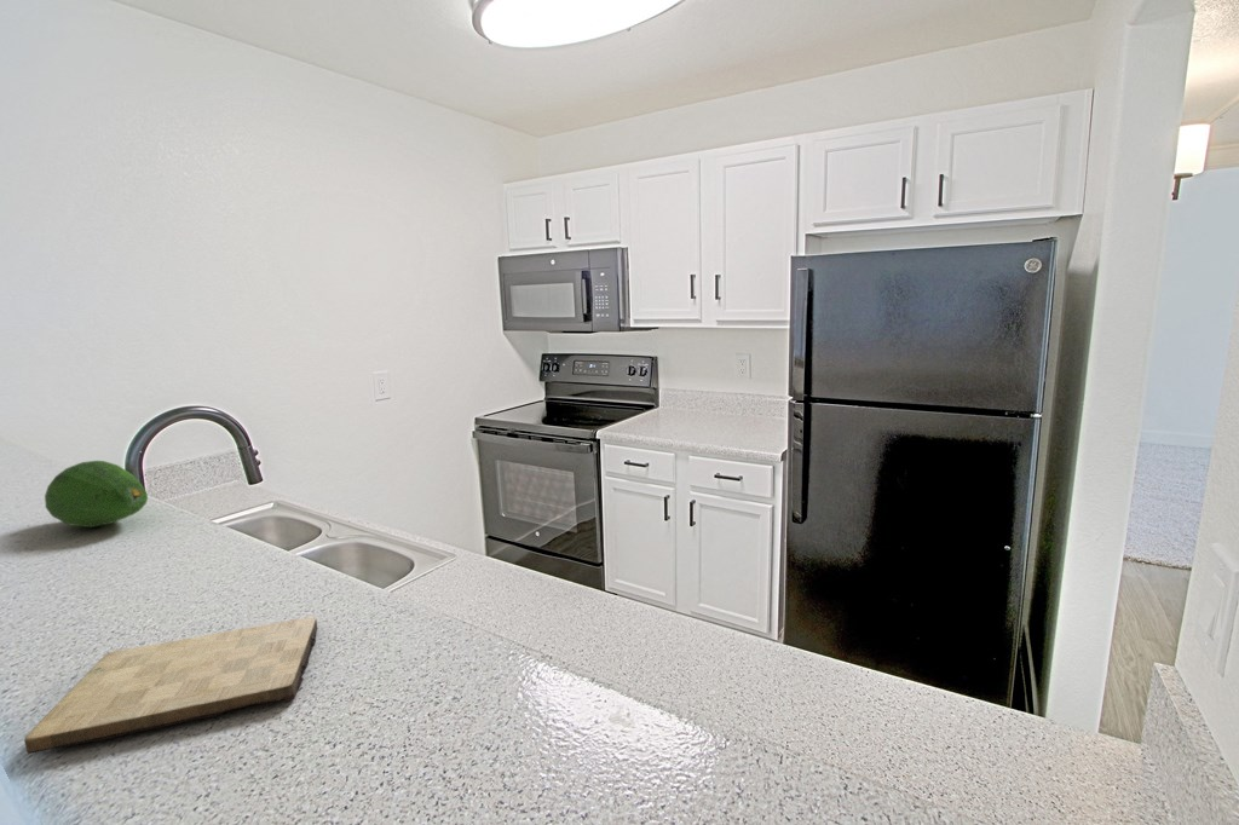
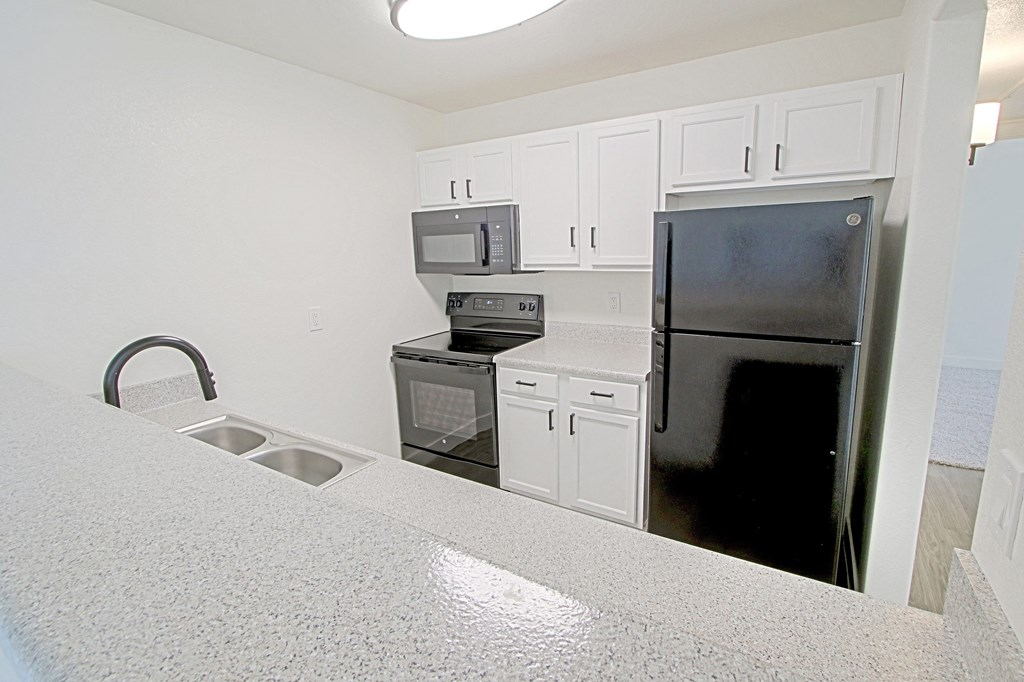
- cutting board [23,616,318,755]
- fruit [44,460,149,529]
